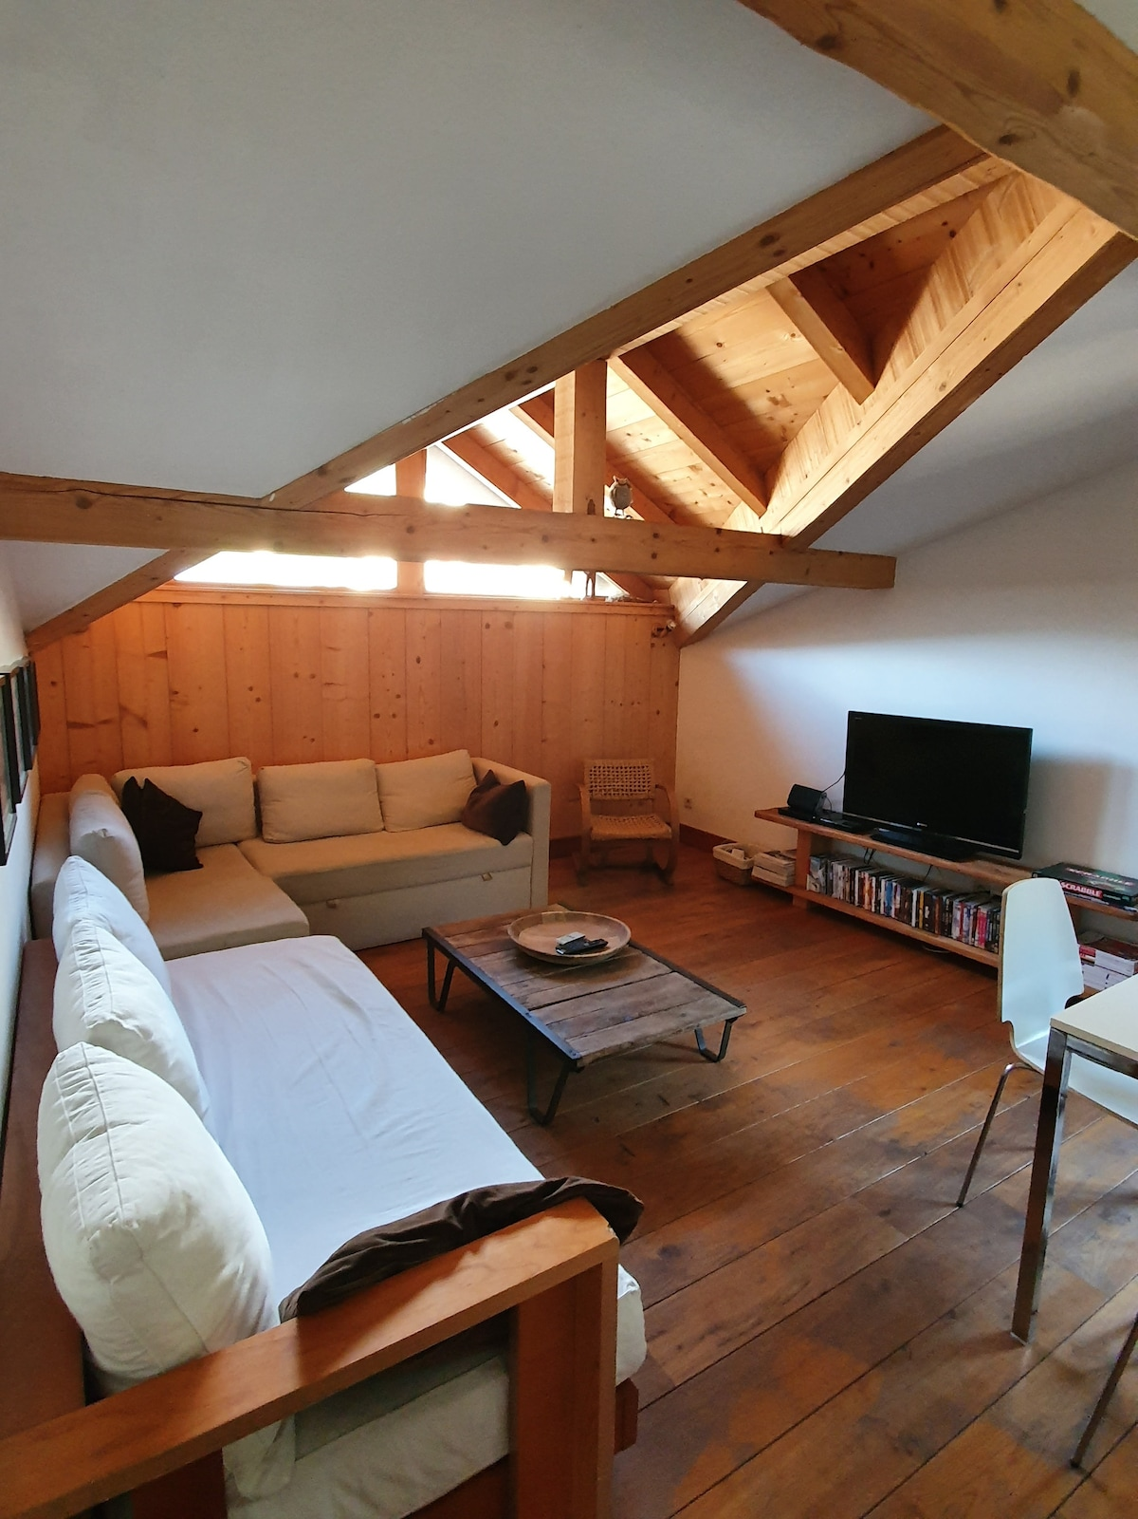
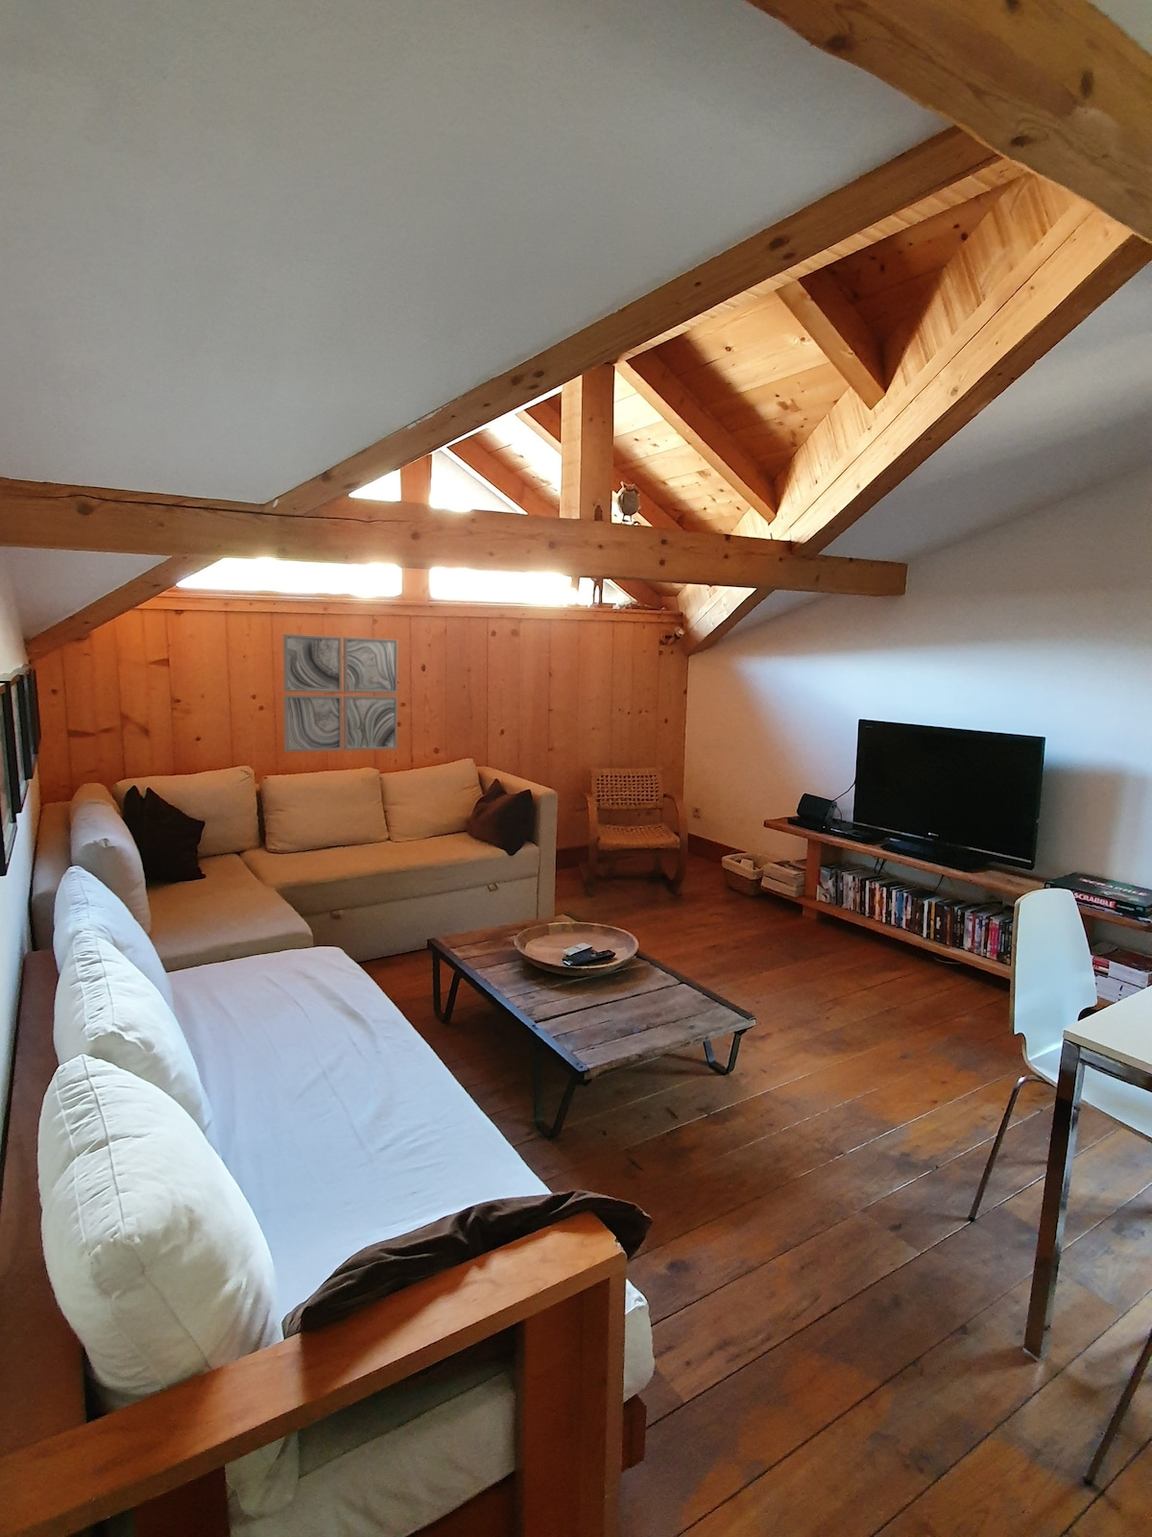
+ wall art [282,633,398,753]
